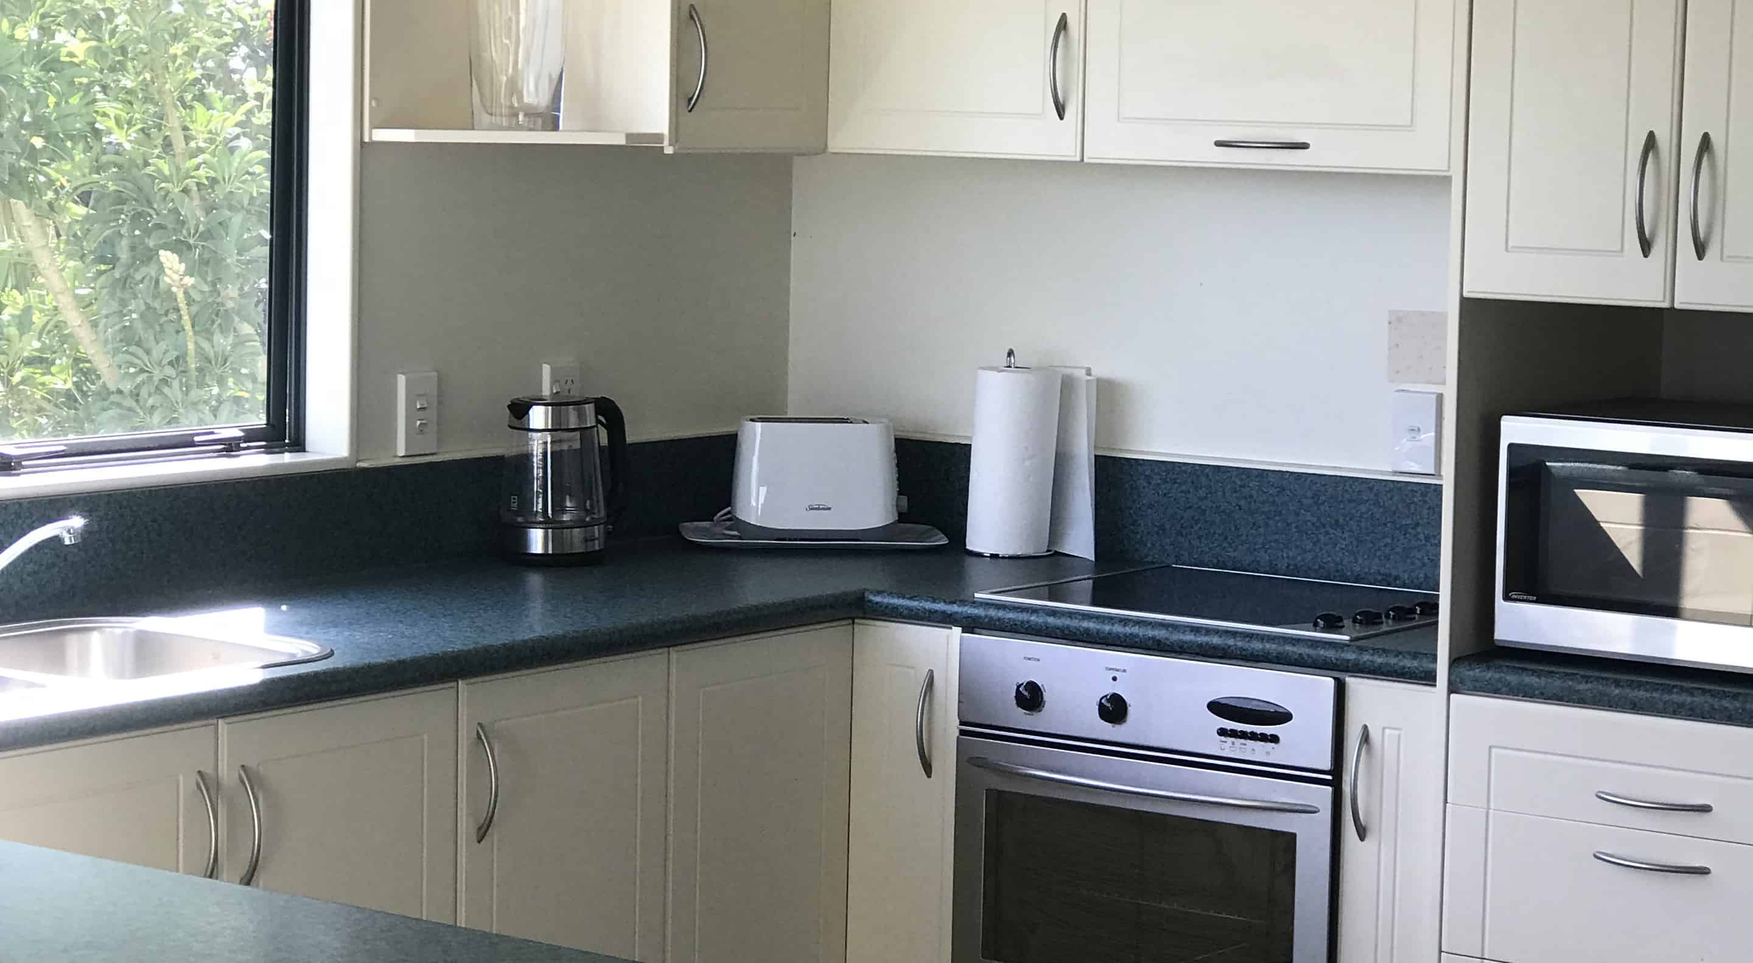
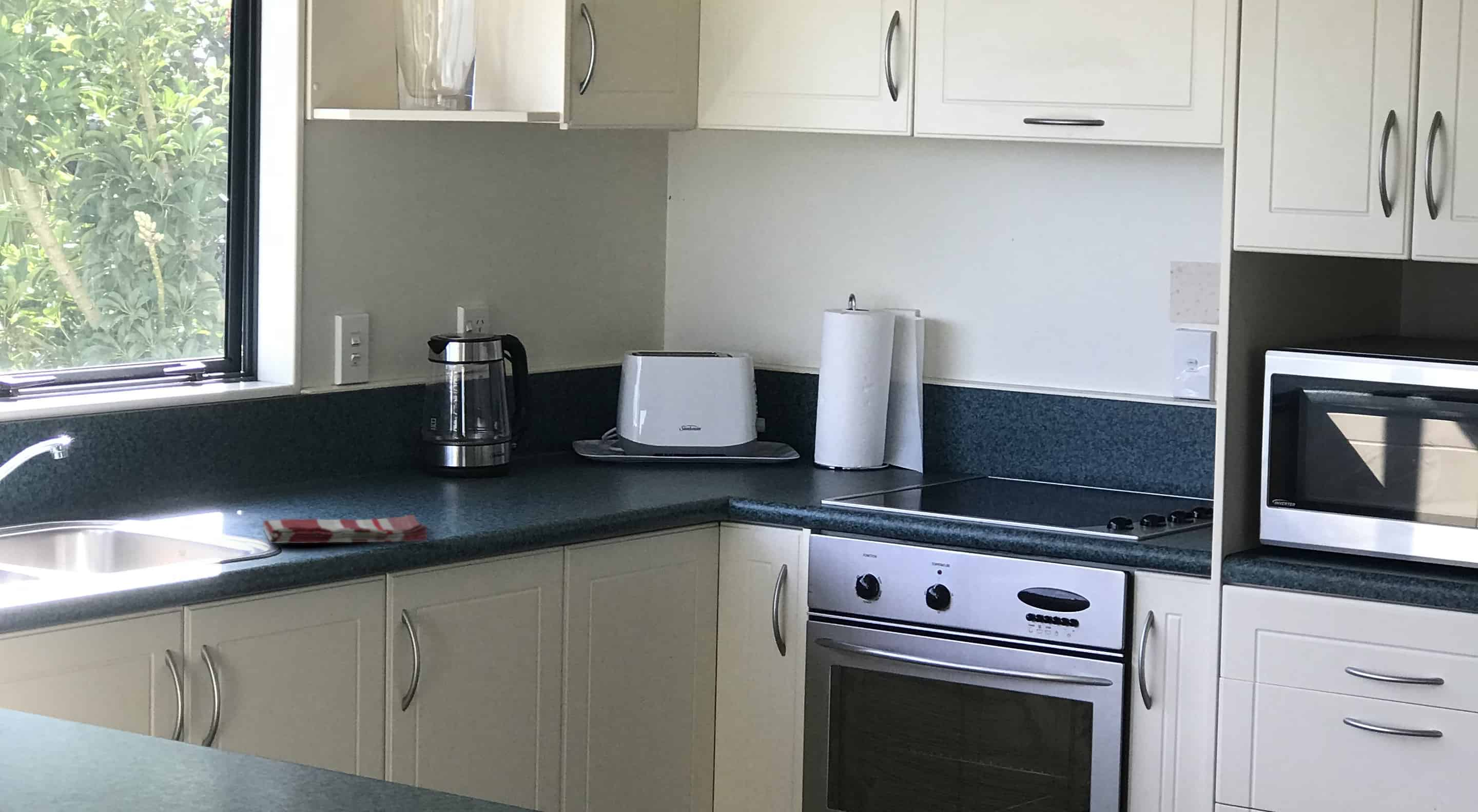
+ dish towel [262,514,428,544]
